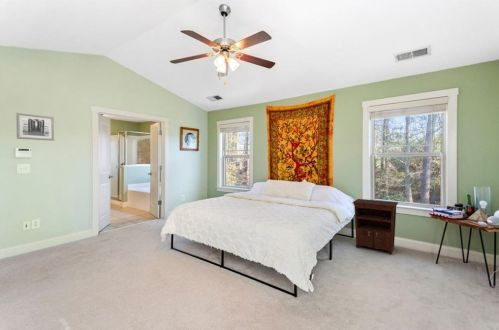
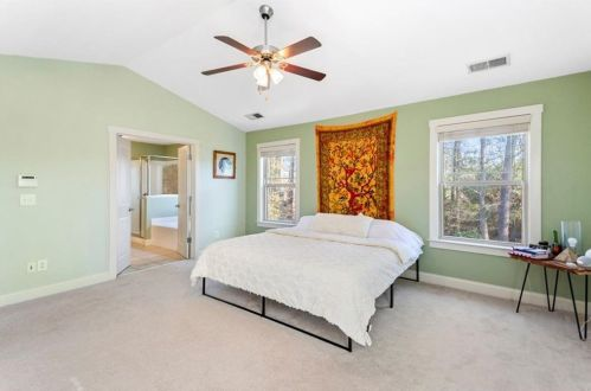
- wall art [15,112,55,142]
- nightstand [352,198,399,256]
